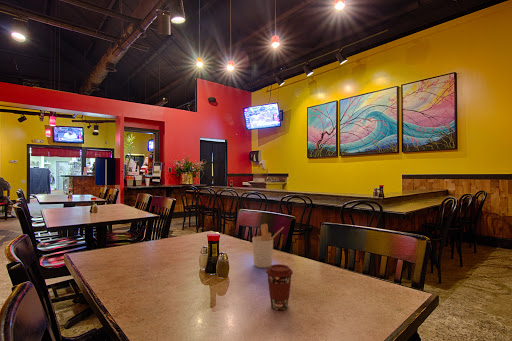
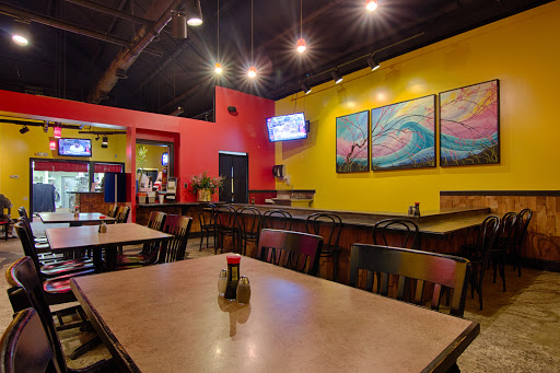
- utensil holder [251,223,285,269]
- coffee cup [265,263,294,311]
